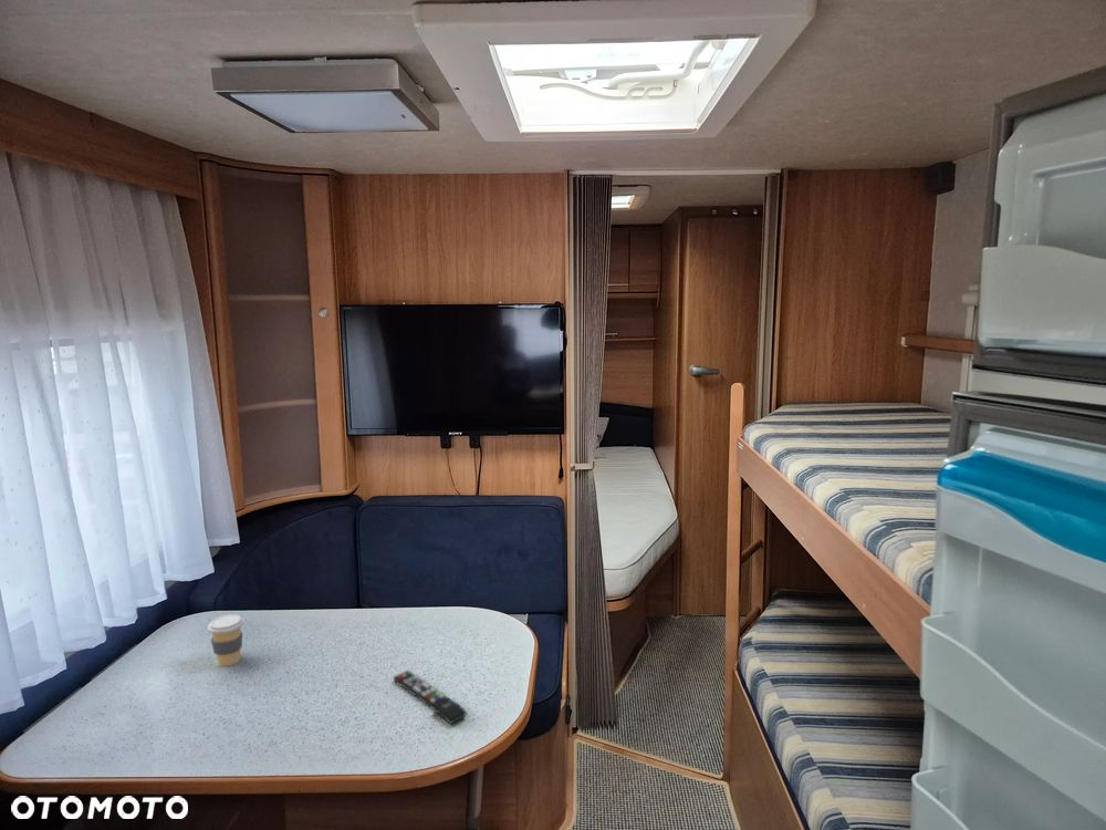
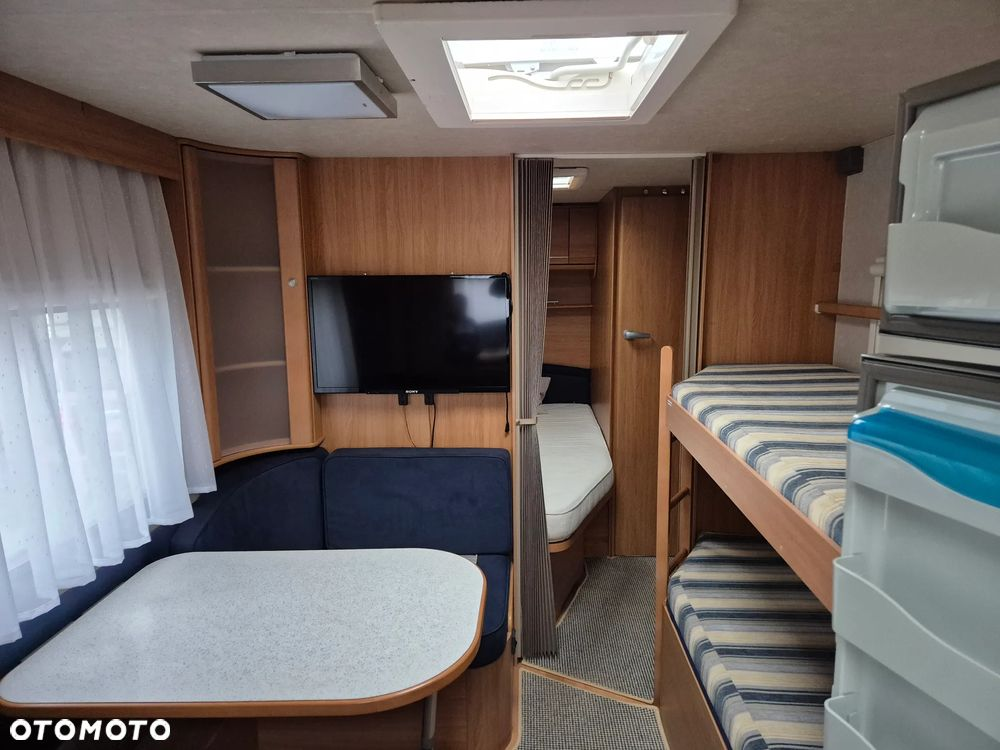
- remote control [393,670,468,725]
- coffee cup [207,613,244,667]
